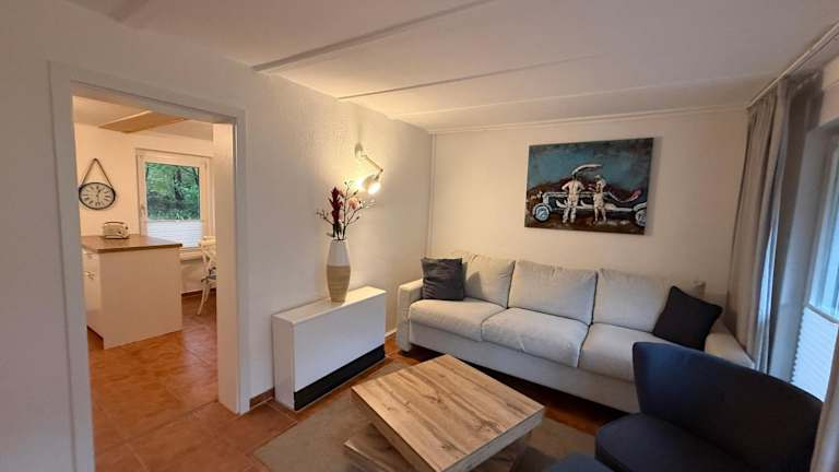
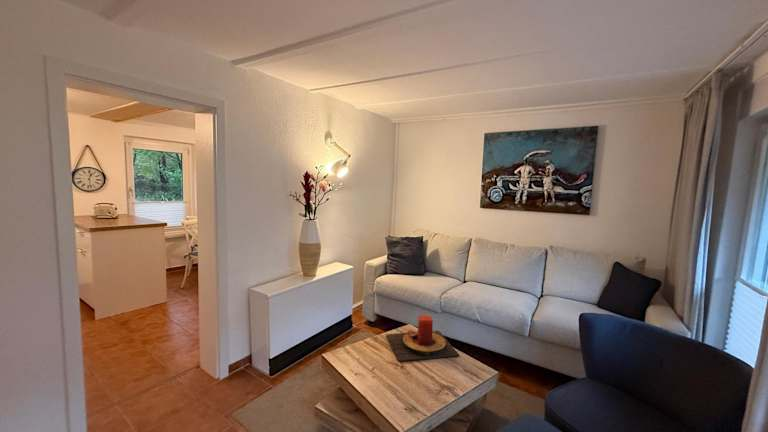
+ candle [385,314,460,362]
